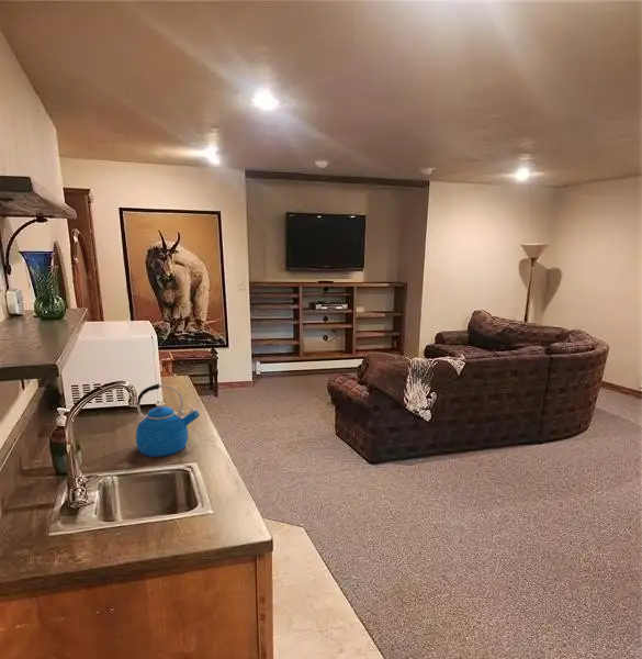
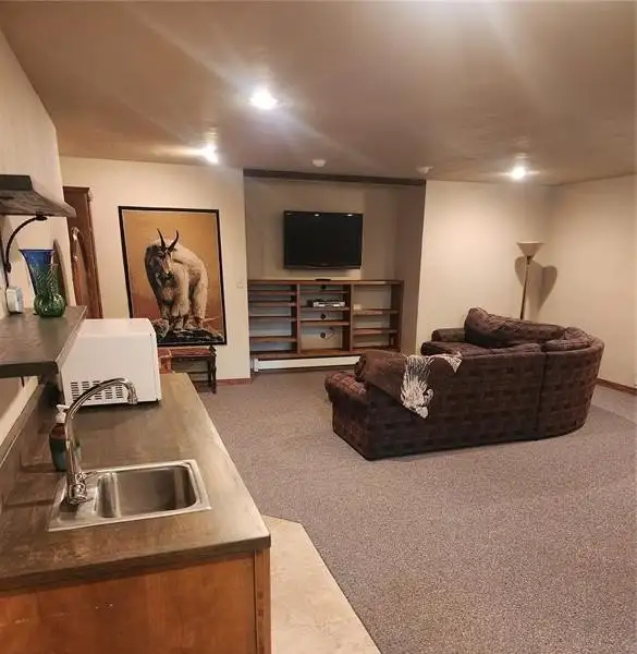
- kettle [135,382,201,458]
